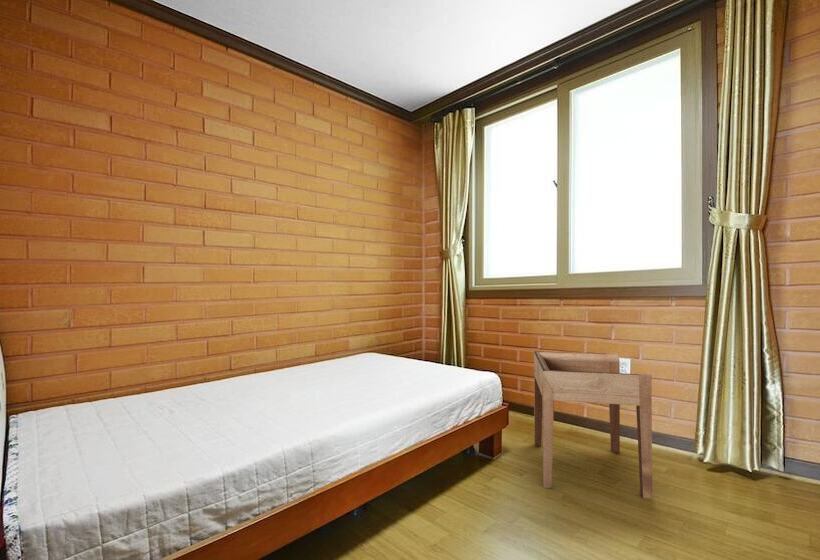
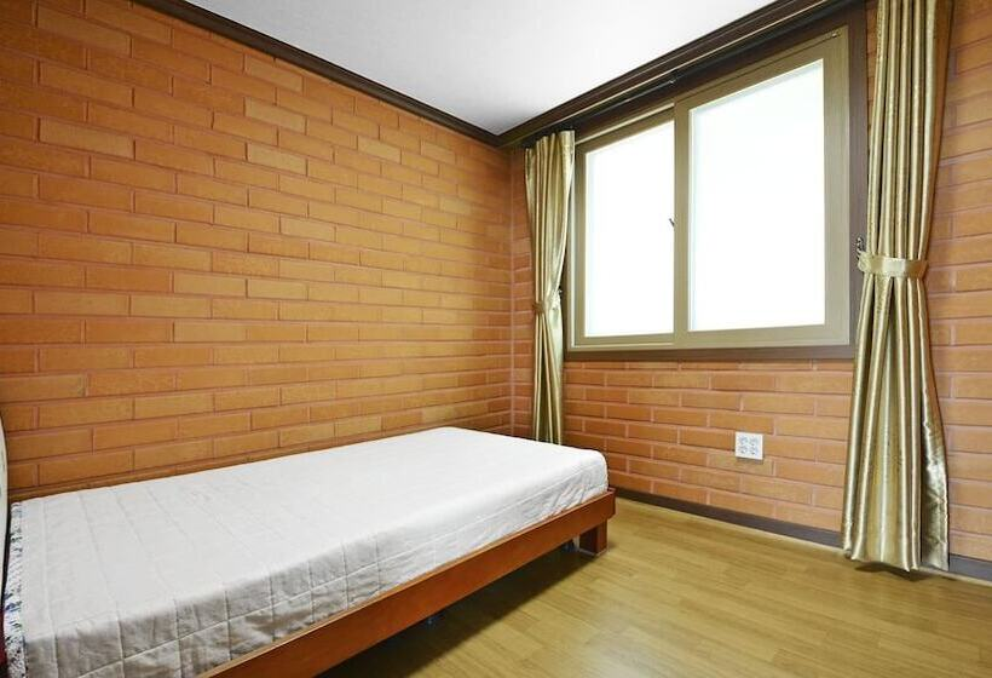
- side table [533,350,653,500]
